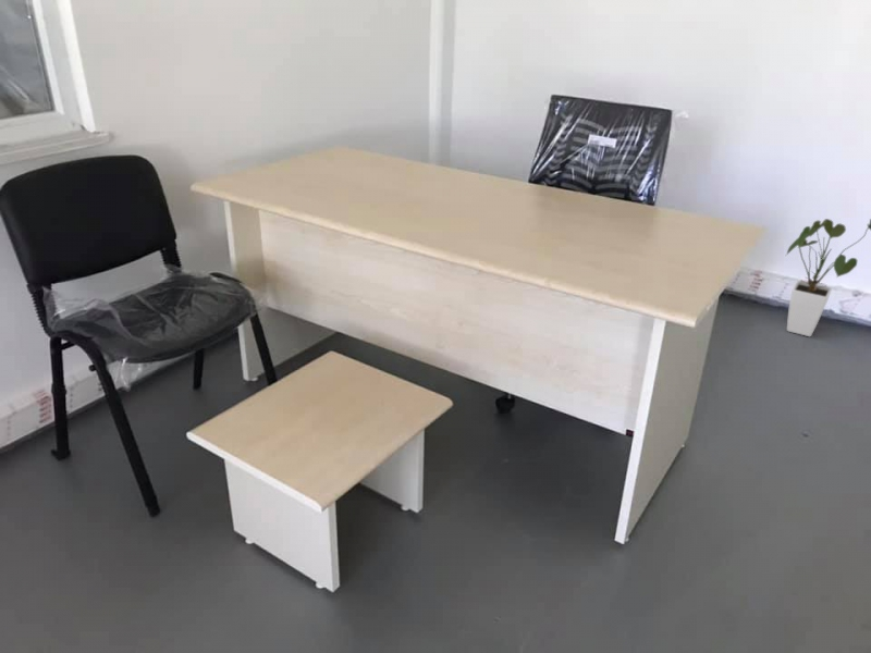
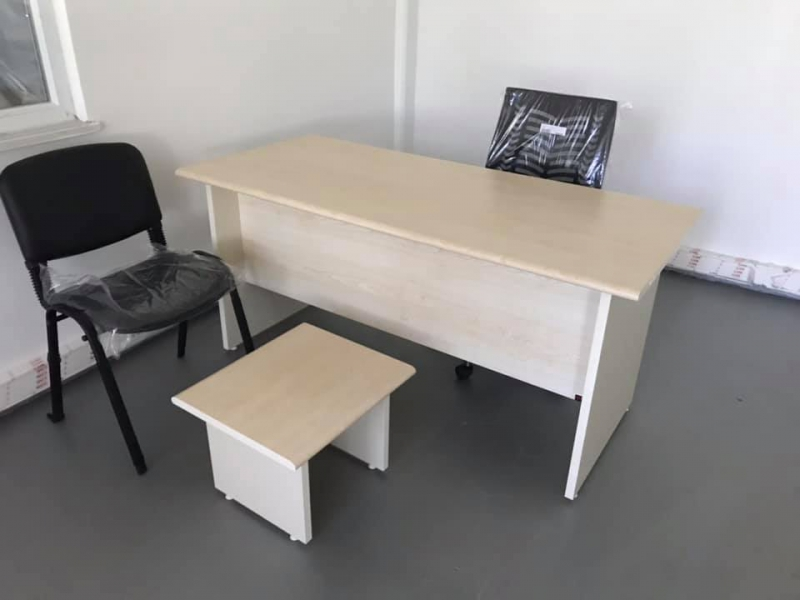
- house plant [785,218,871,337]
